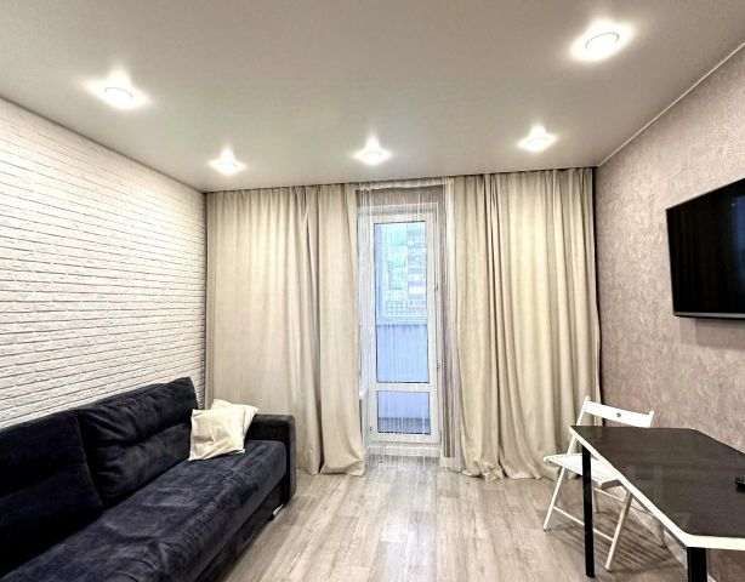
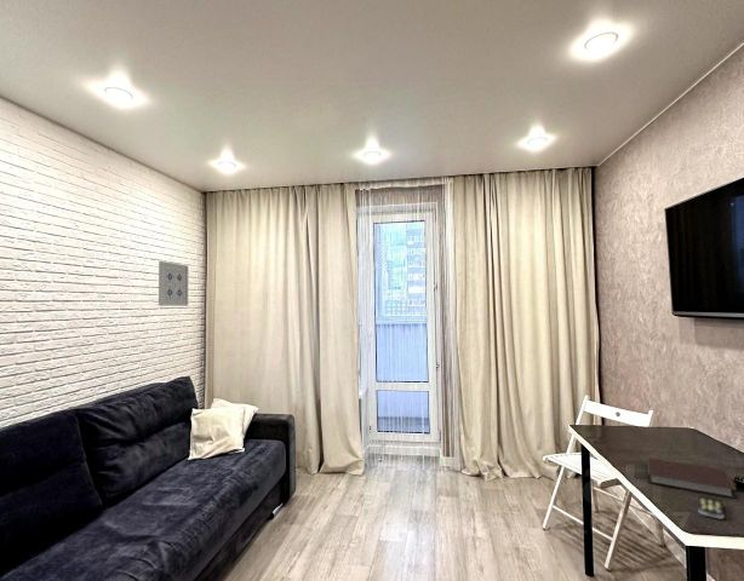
+ wall art [158,260,189,307]
+ notebook [646,456,738,500]
+ remote control [697,494,726,520]
